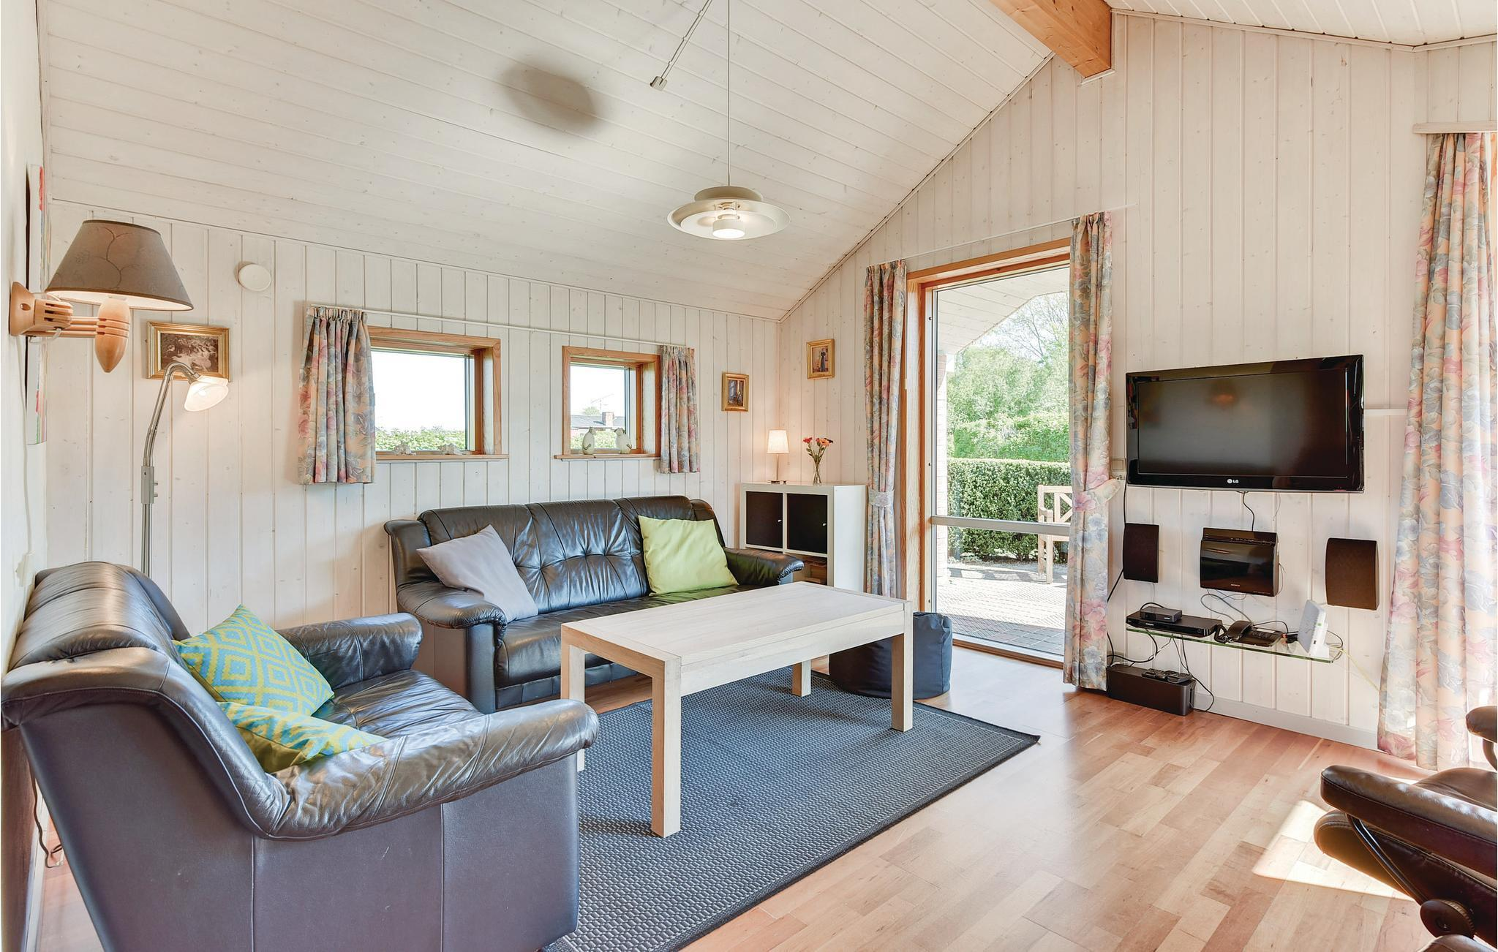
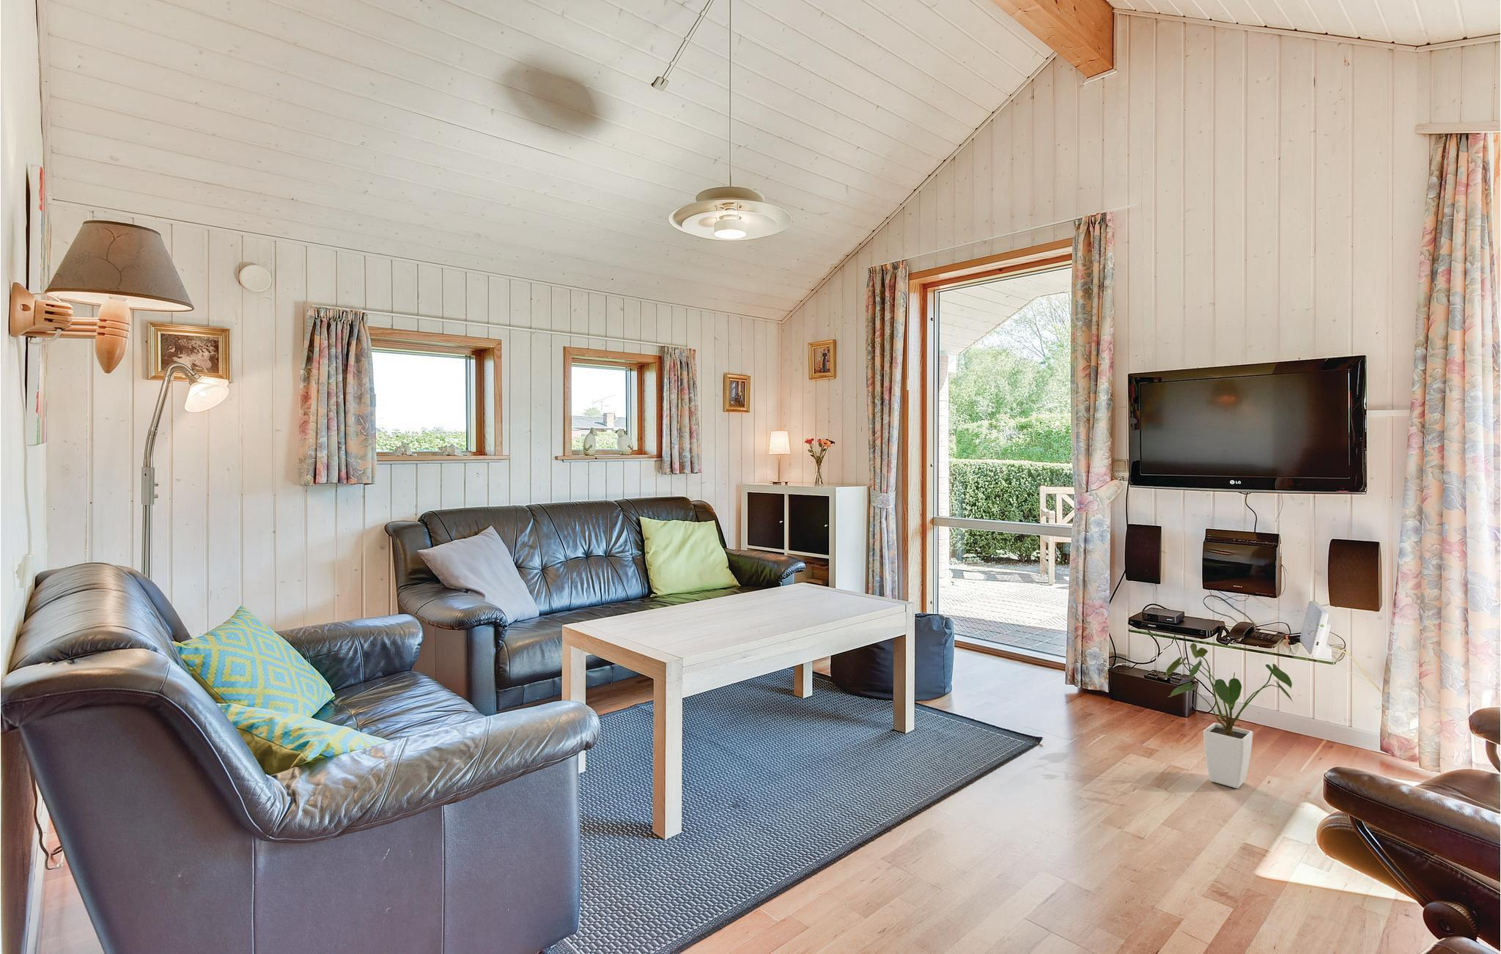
+ house plant [1165,642,1295,789]
